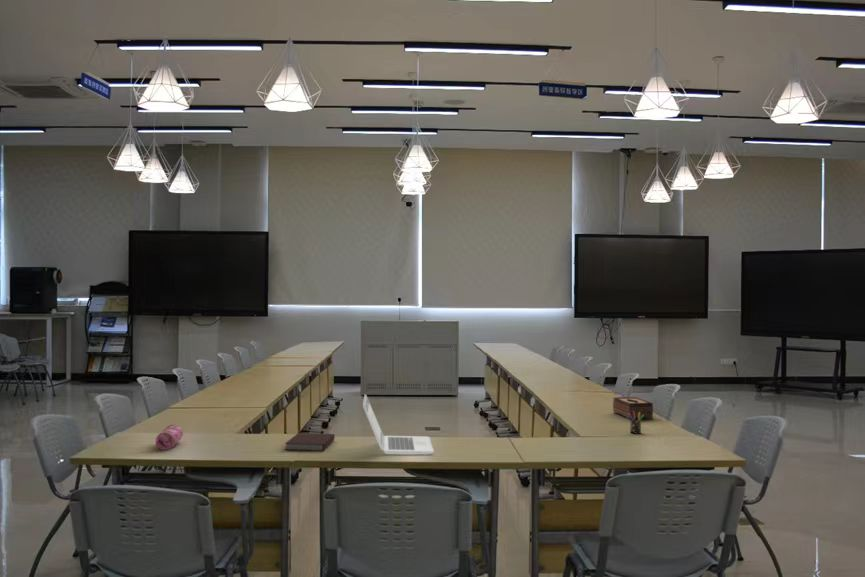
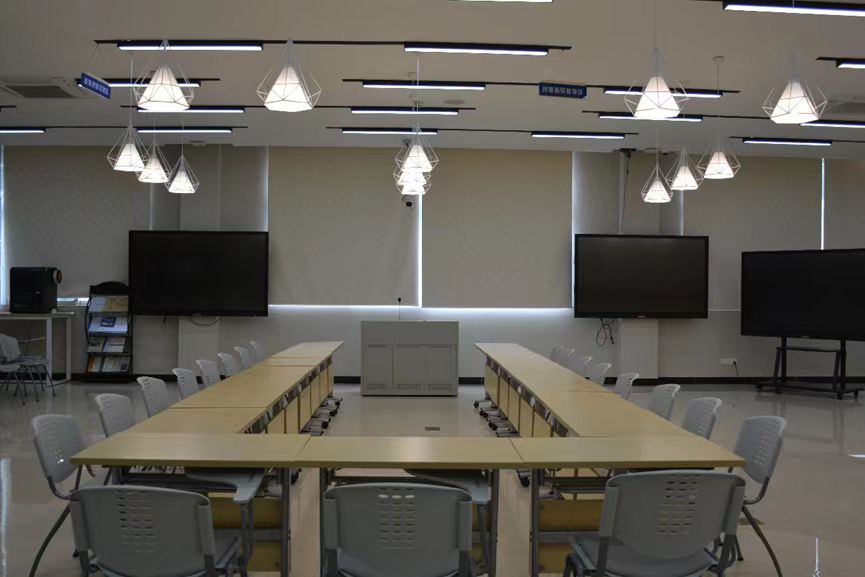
- pencil case [155,423,184,451]
- laptop [362,393,435,455]
- tissue box [612,396,654,420]
- pen holder [628,411,644,435]
- notebook [284,432,336,452]
